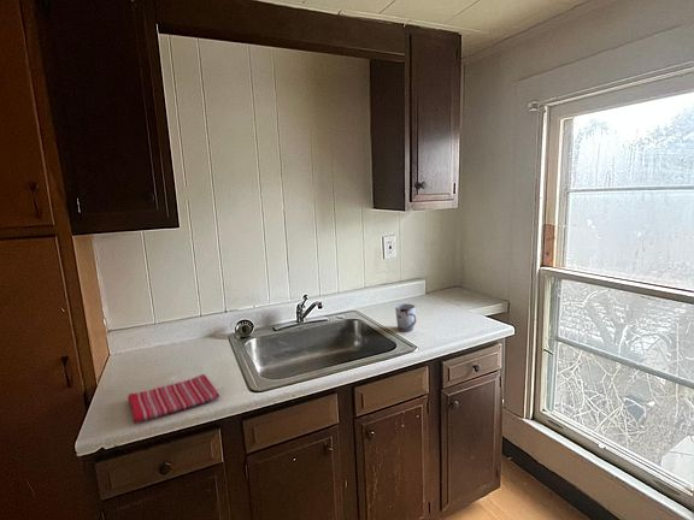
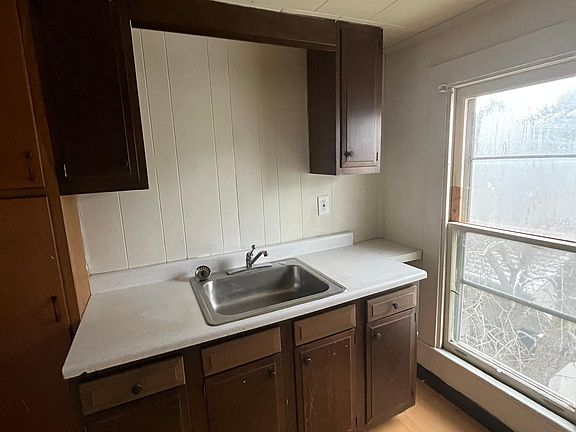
- dish towel [127,373,220,424]
- cup [394,302,417,332]
